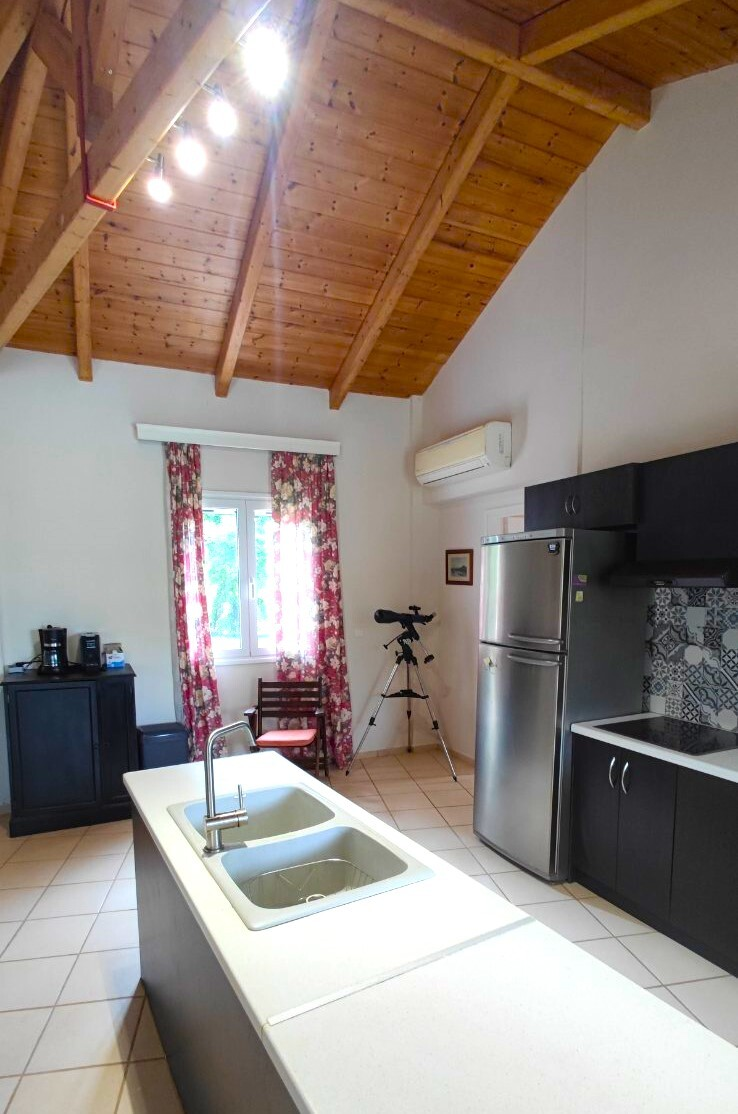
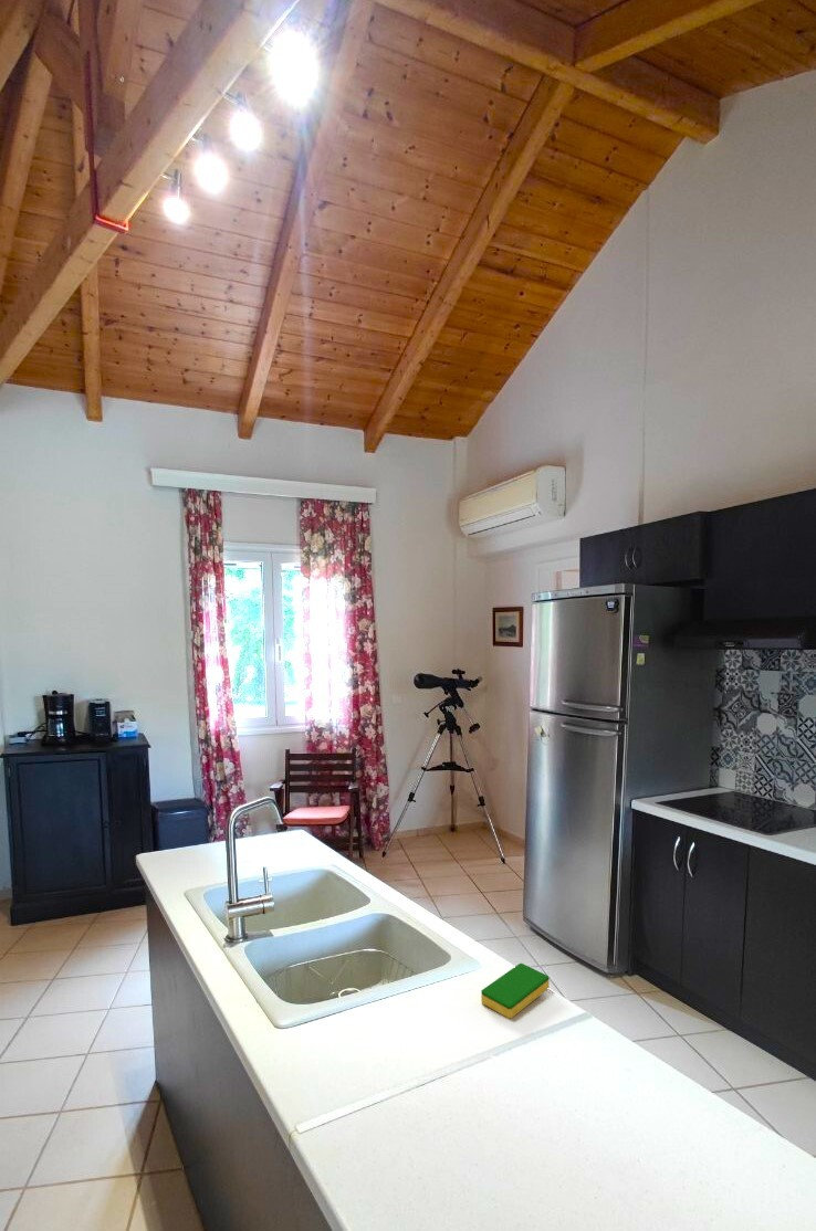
+ dish sponge [480,962,551,1019]
